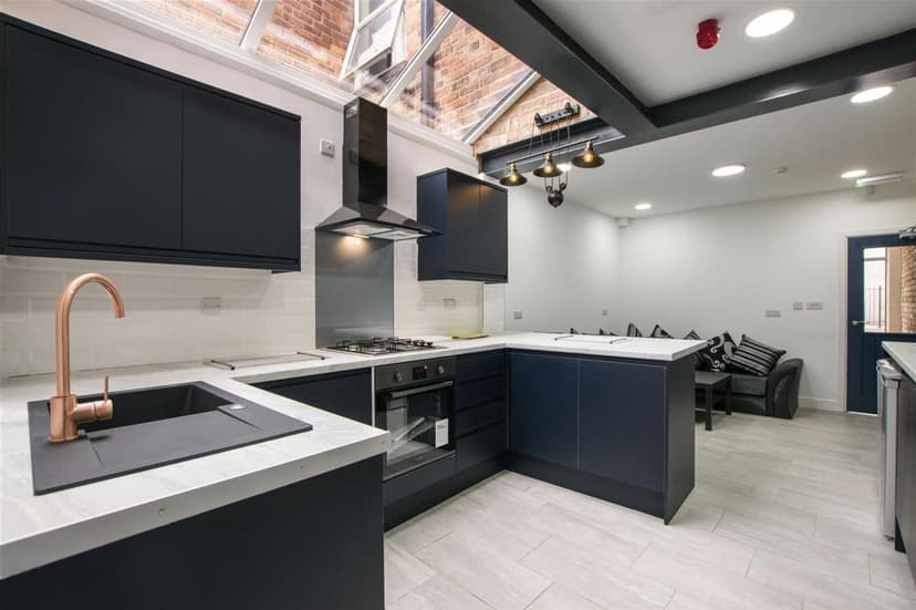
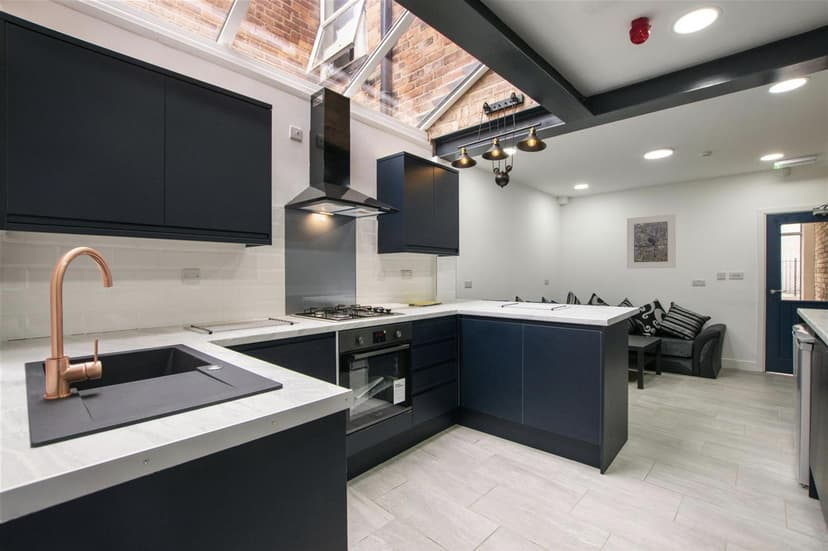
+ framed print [626,213,677,270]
